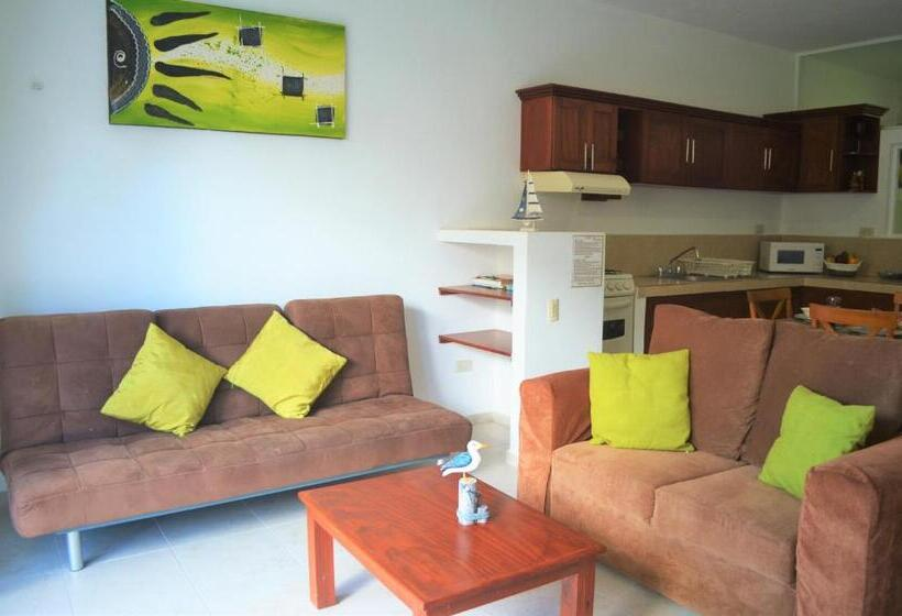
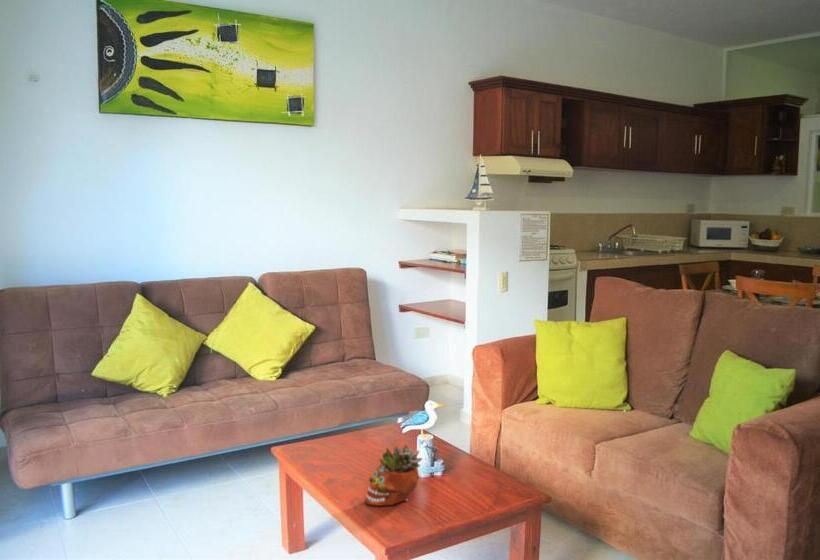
+ succulent planter [364,443,424,507]
